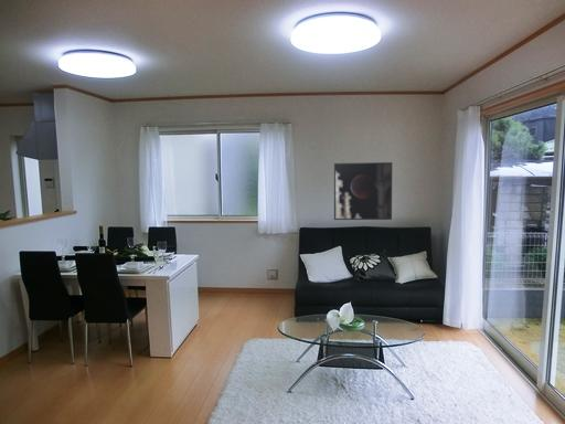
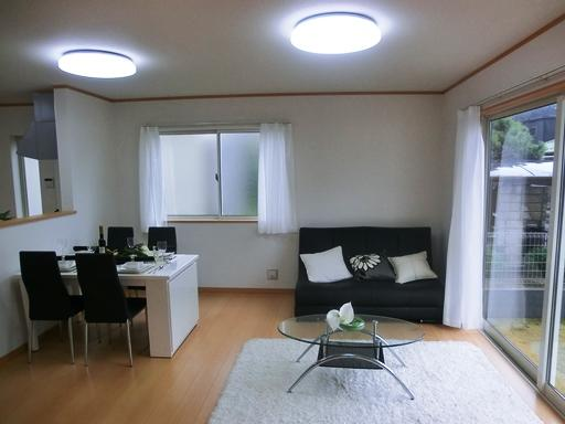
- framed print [333,161,393,221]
